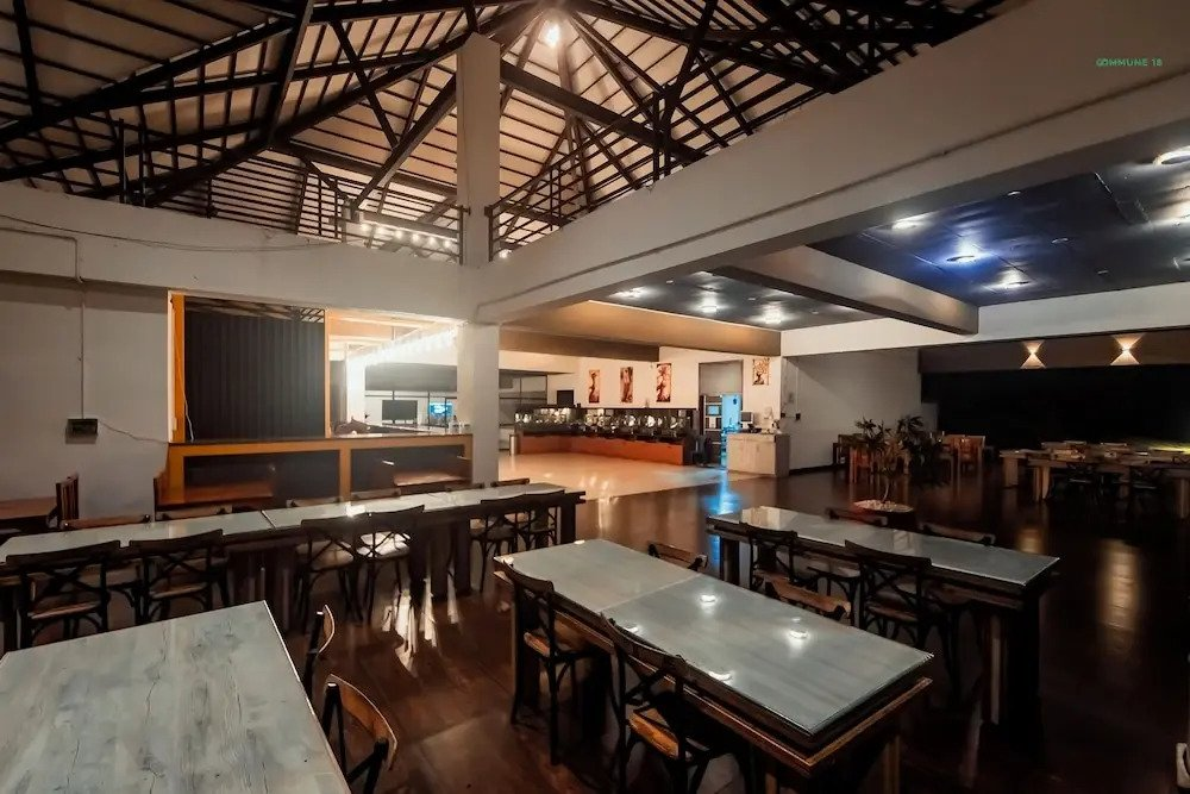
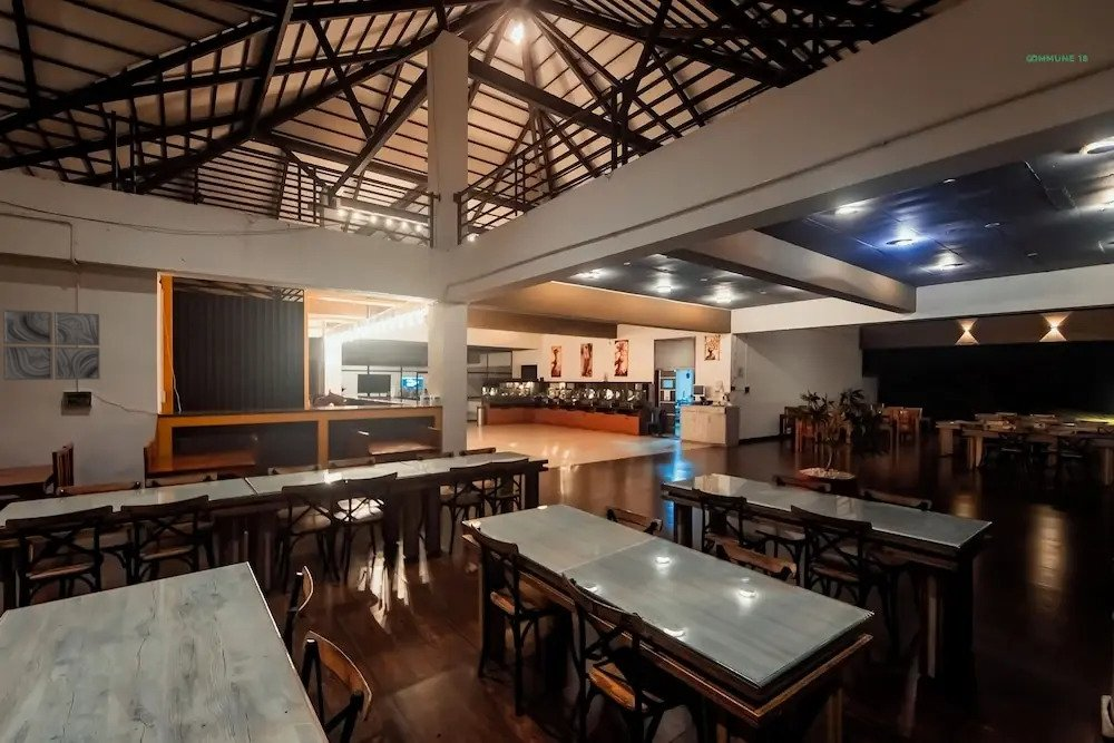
+ wall art [2,309,101,381]
